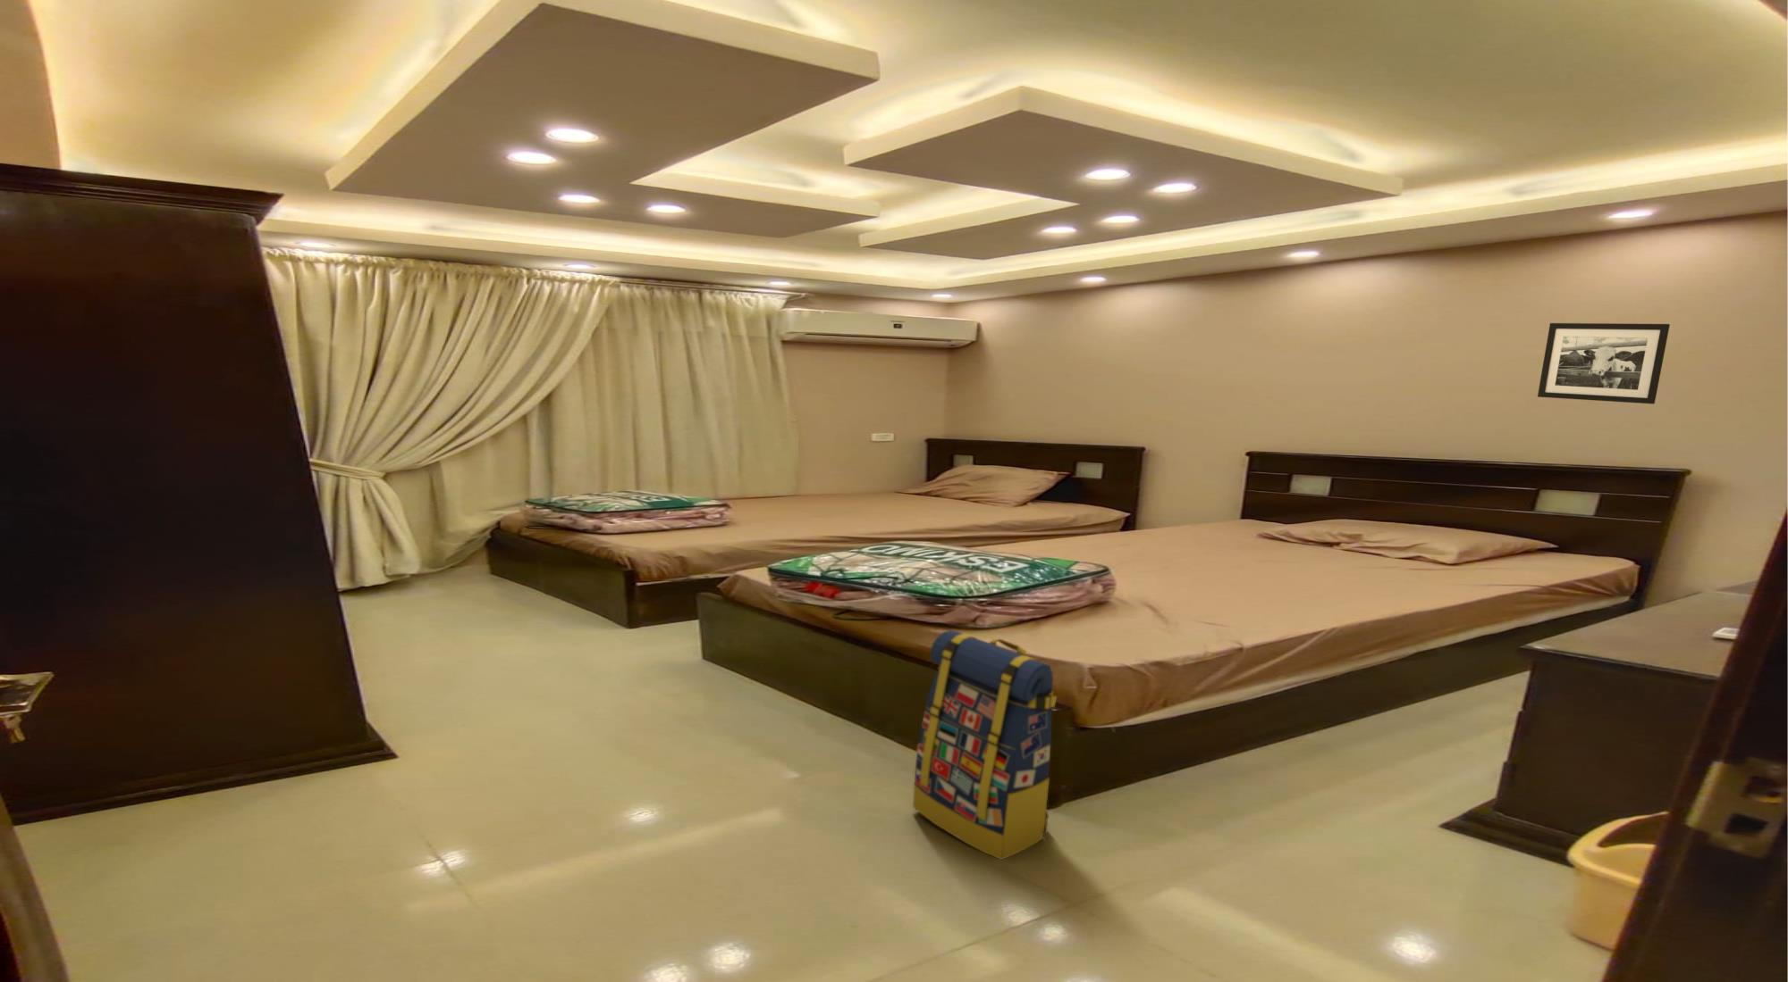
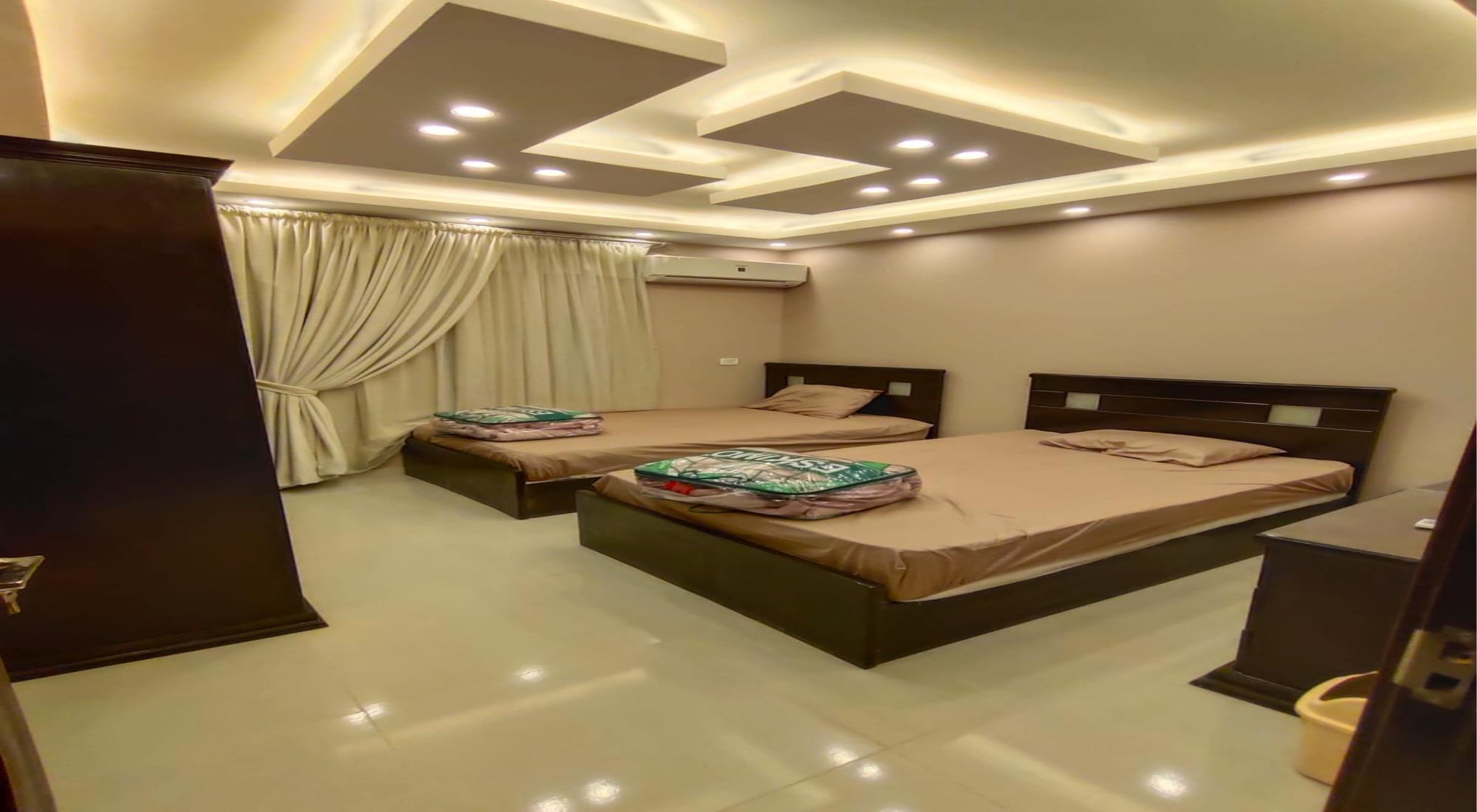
- picture frame [1536,322,1671,405]
- backpack [912,629,1058,861]
